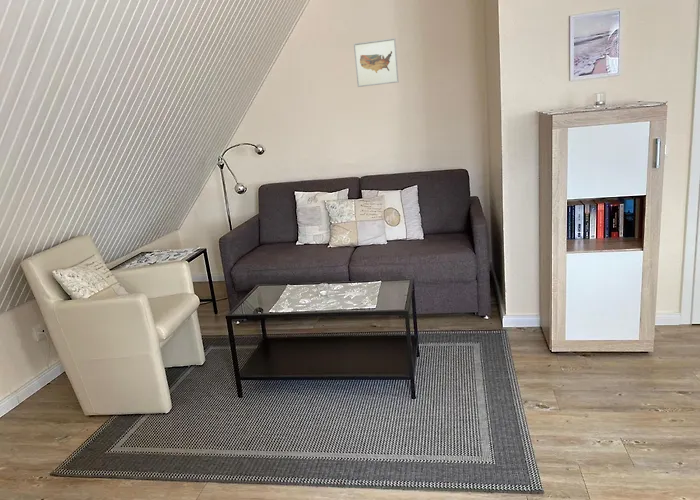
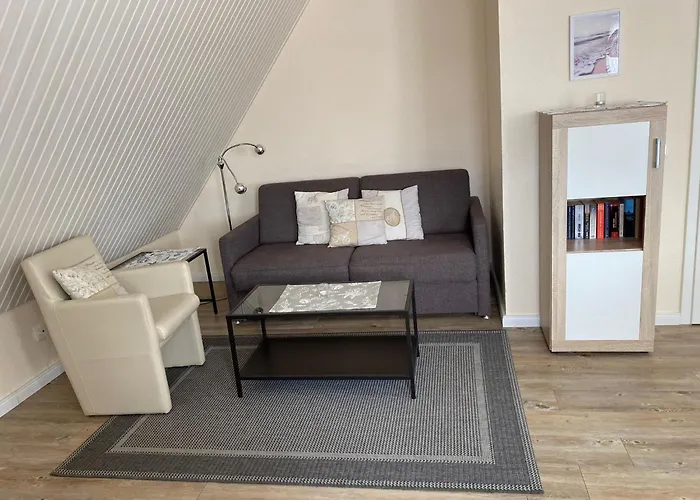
- wall art [353,37,400,88]
